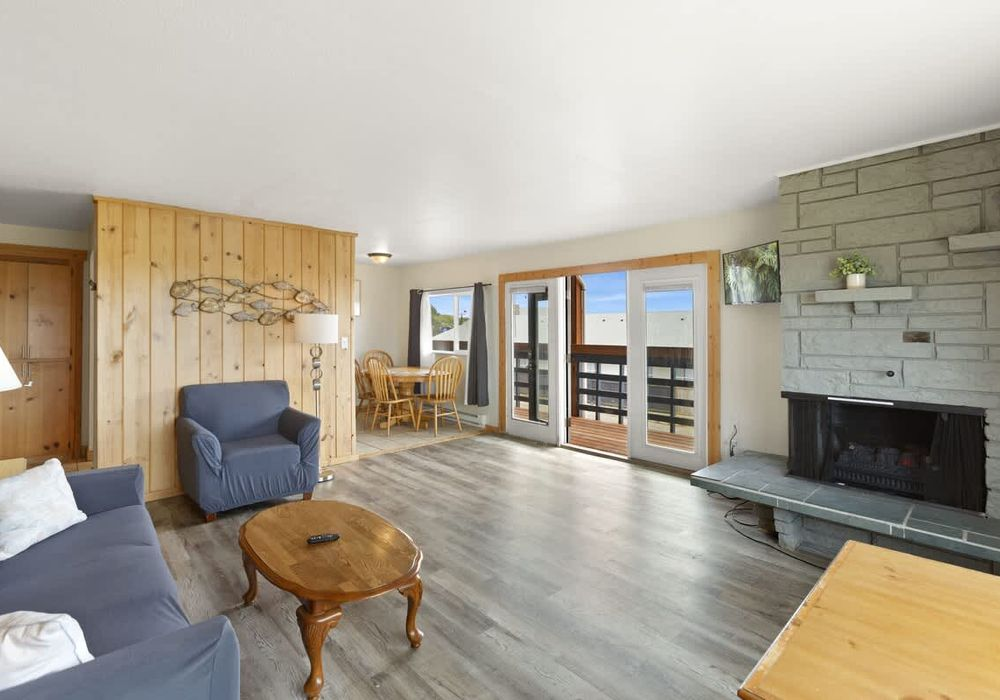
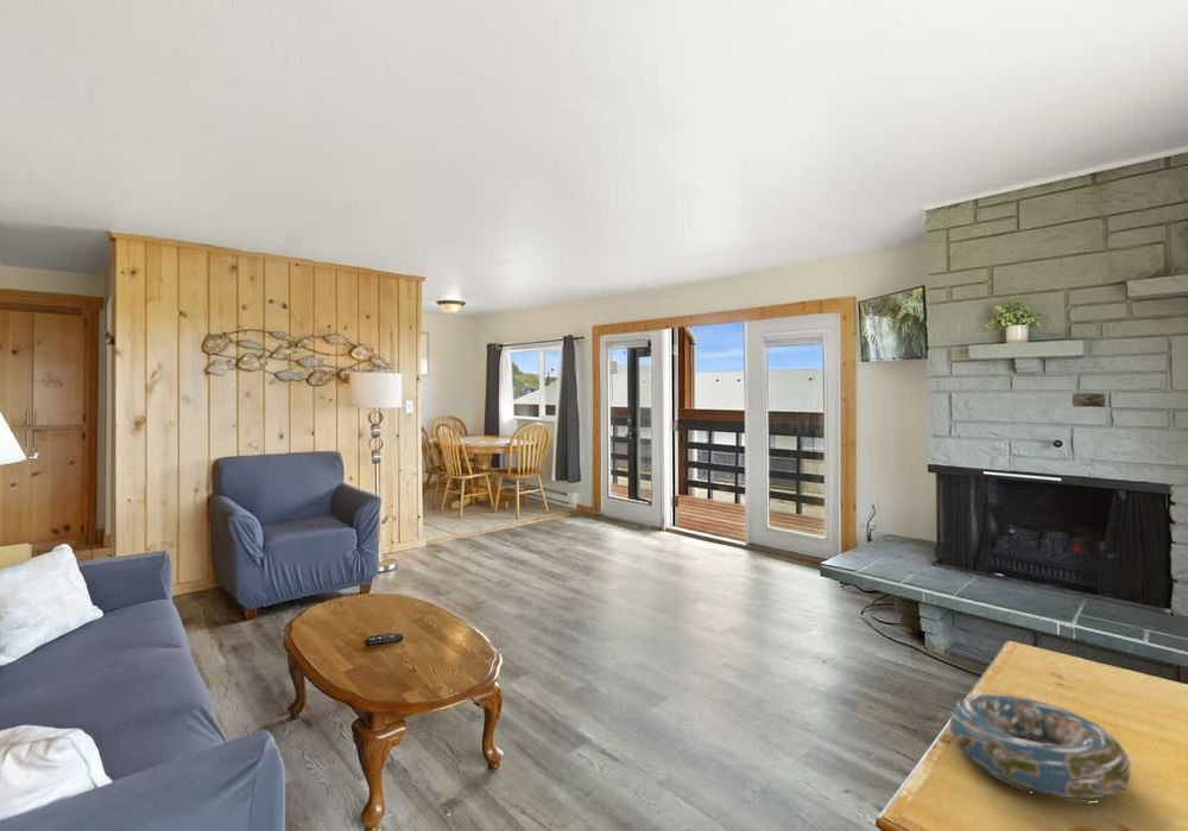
+ decorative bowl [947,692,1133,803]
